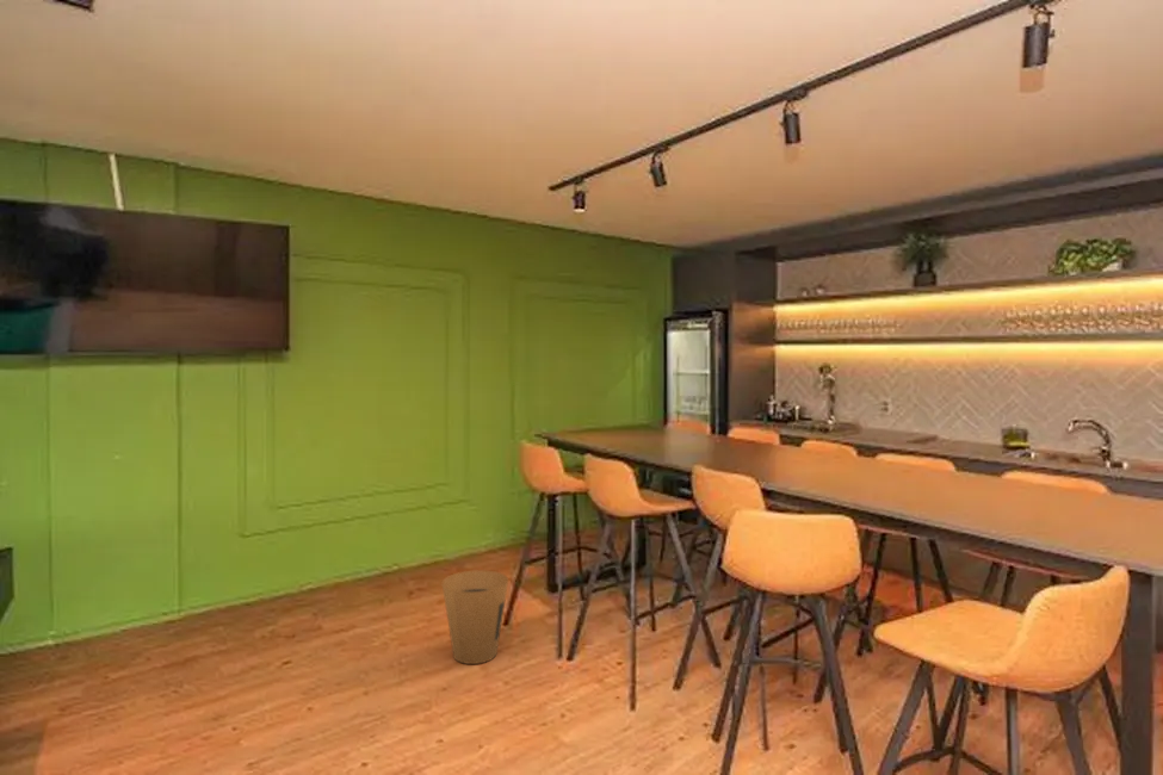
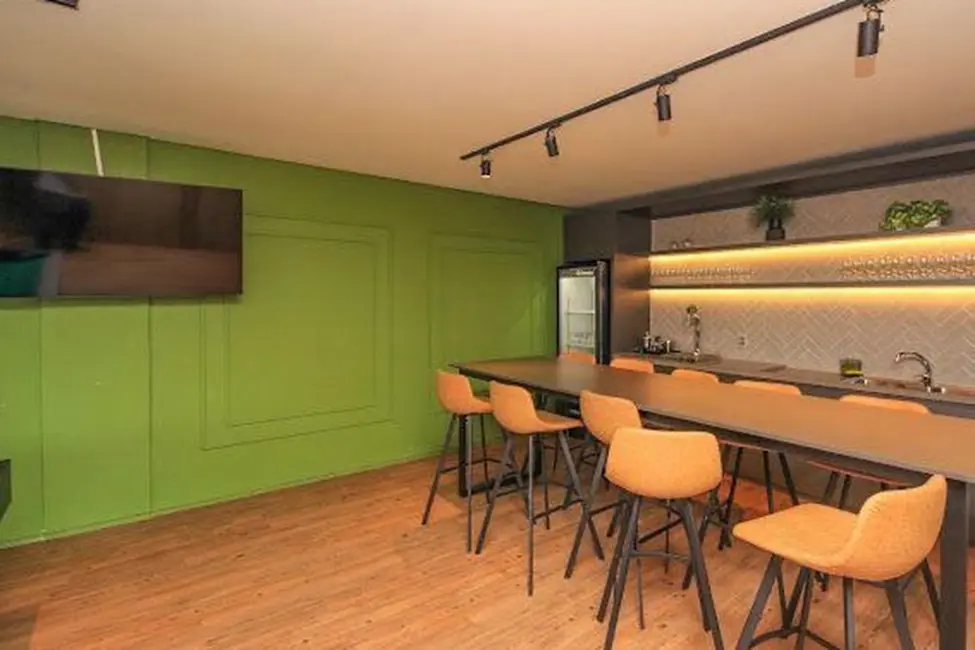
- trash can [441,569,509,665]
